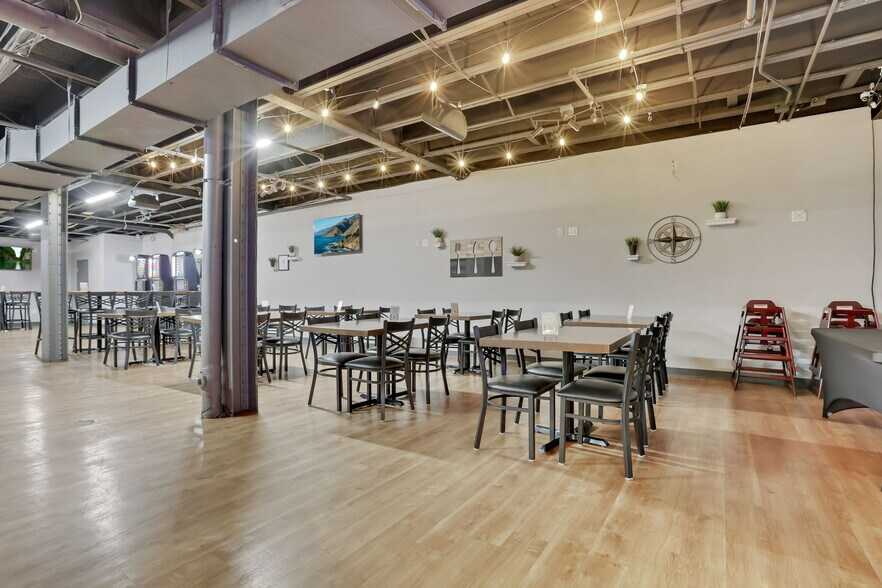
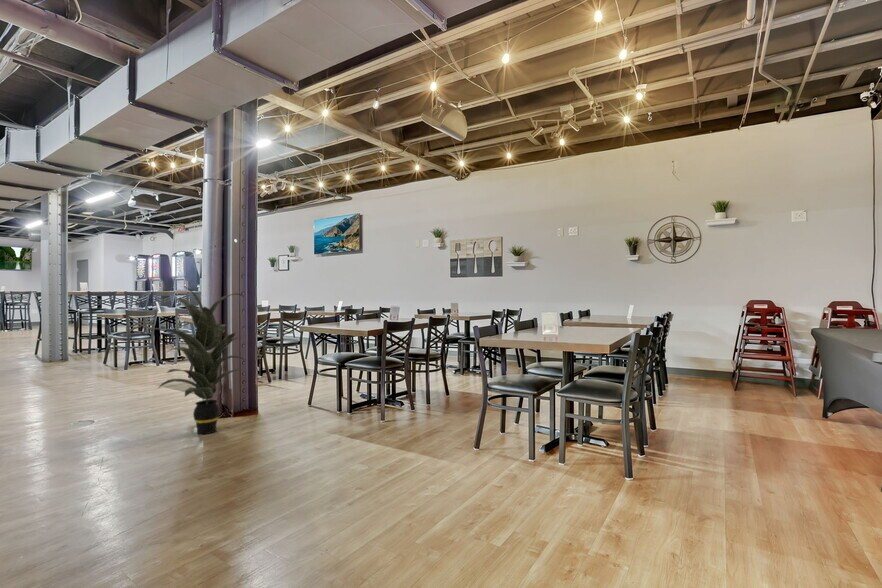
+ indoor plant [145,285,248,435]
